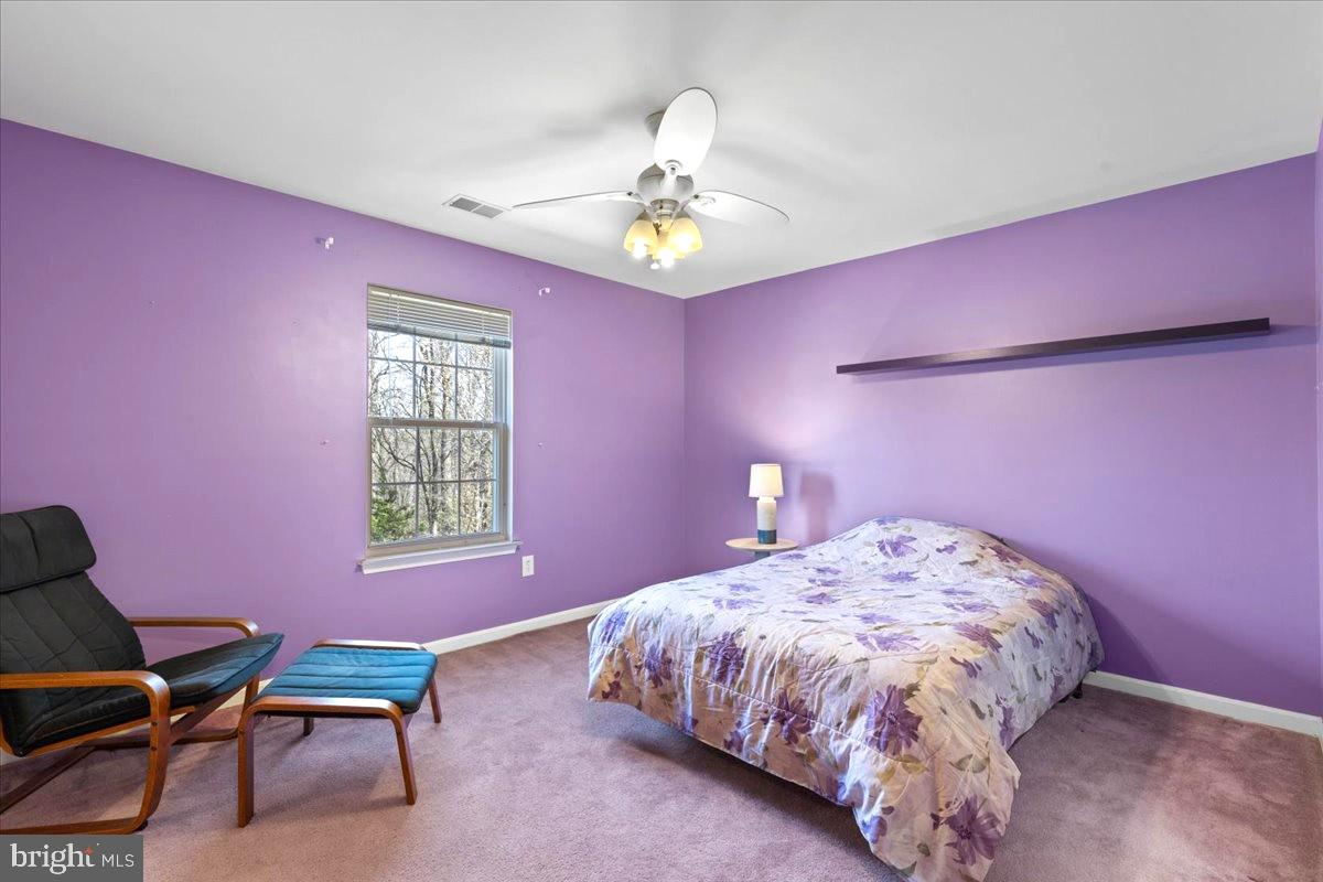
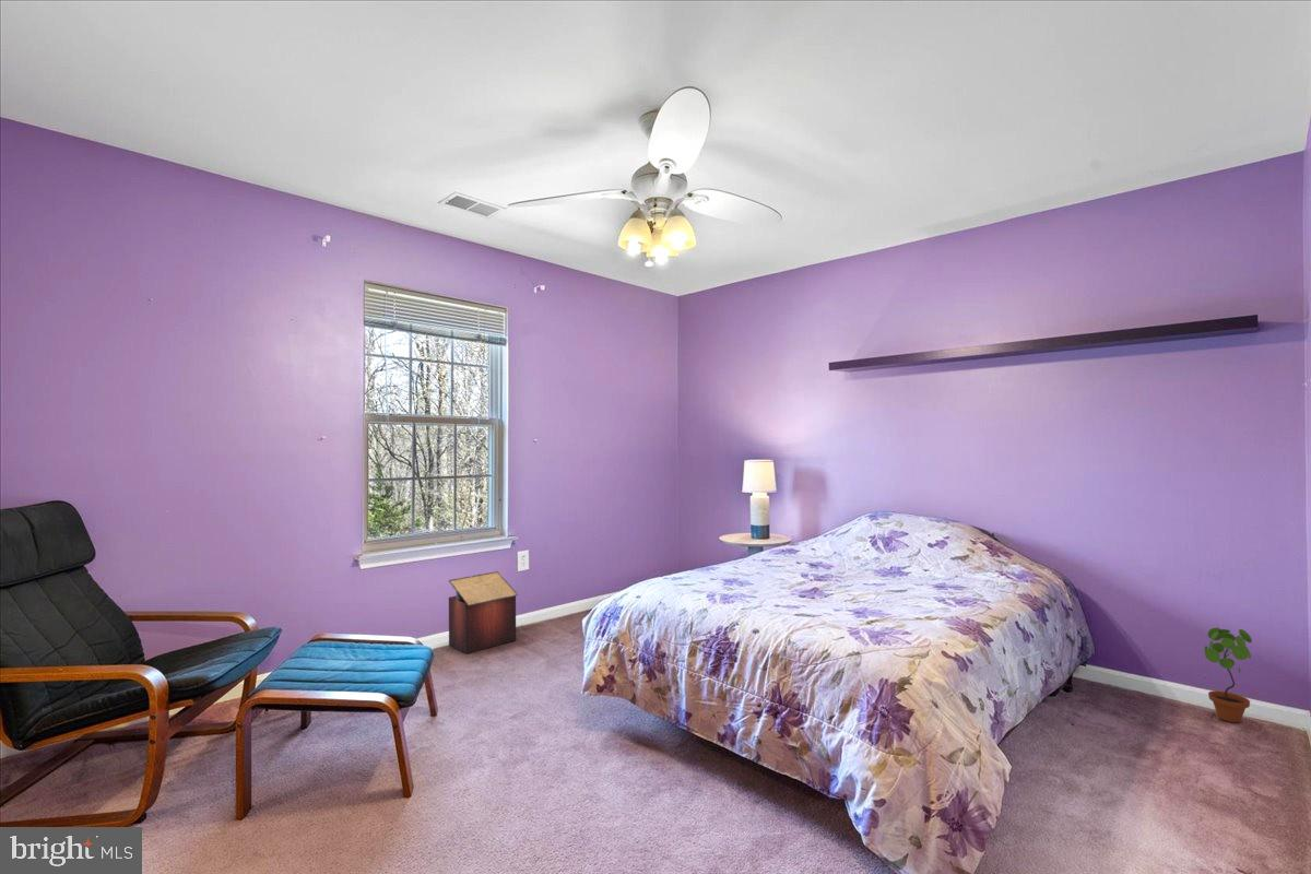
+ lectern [448,570,519,656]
+ potted plant [1204,627,1253,723]
